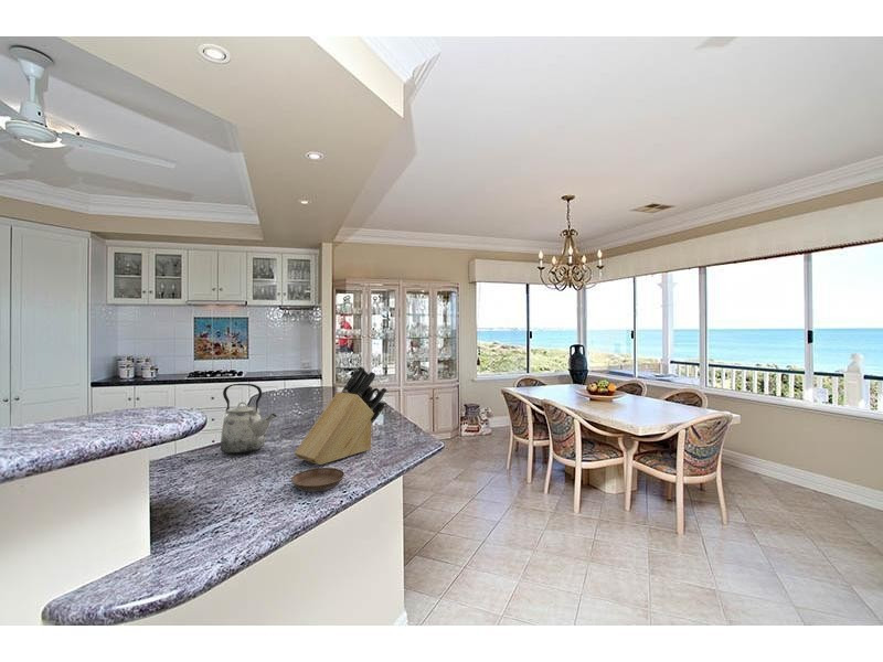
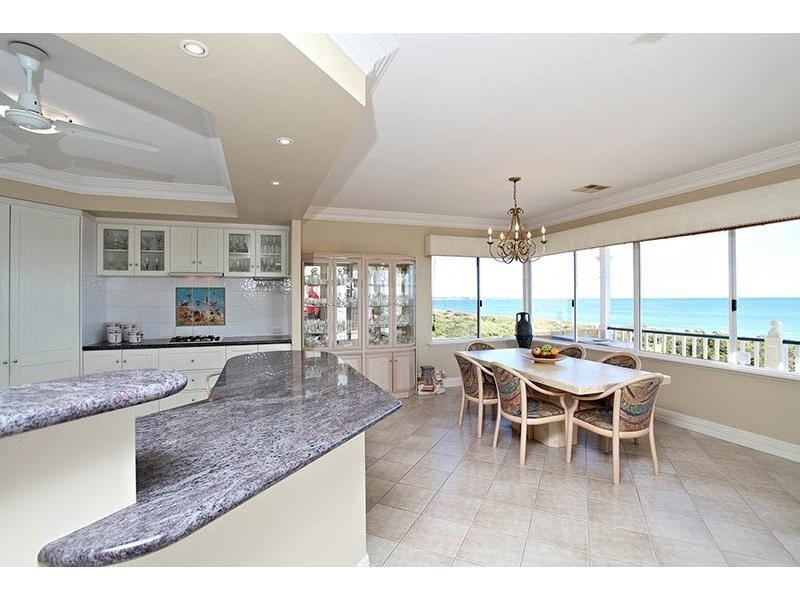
- saucer [290,467,345,493]
- knife block [294,365,389,466]
- kettle [220,383,278,456]
